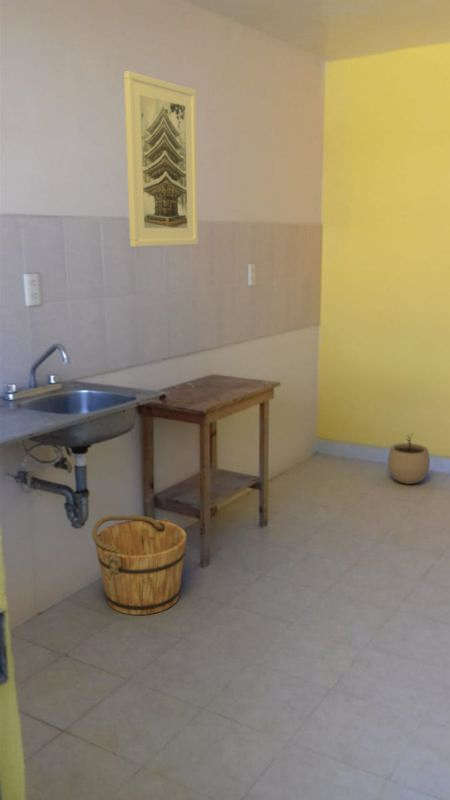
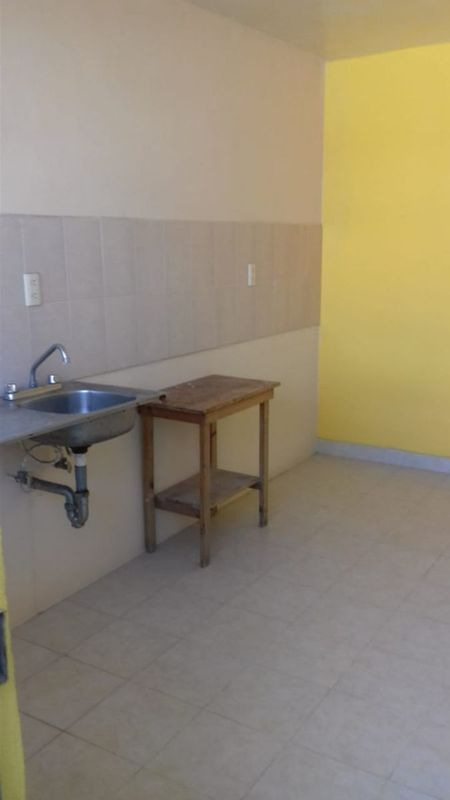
- bucket [91,515,188,616]
- plant pot [387,433,431,485]
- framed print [123,70,199,248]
